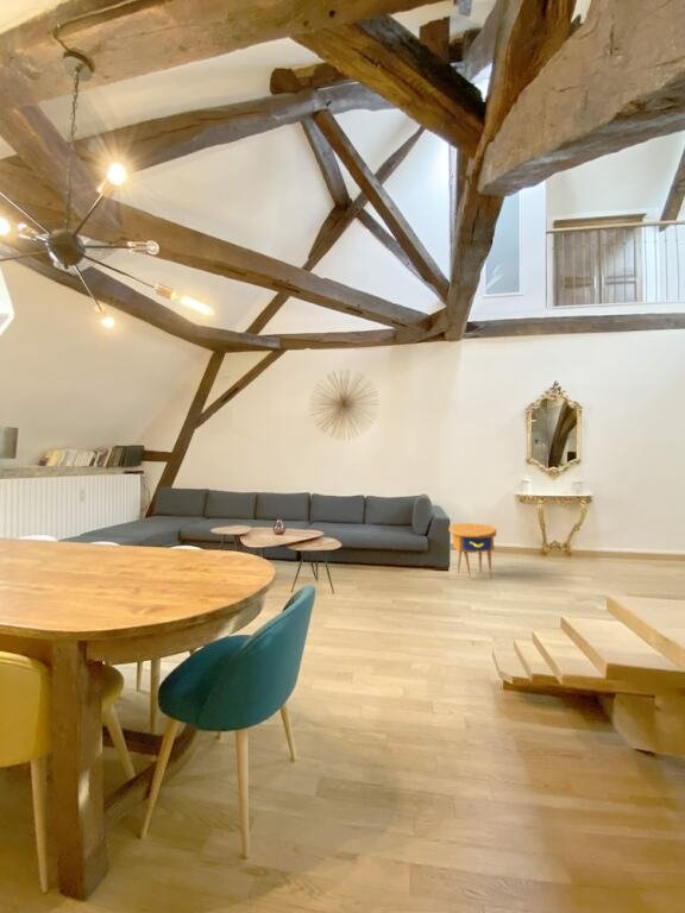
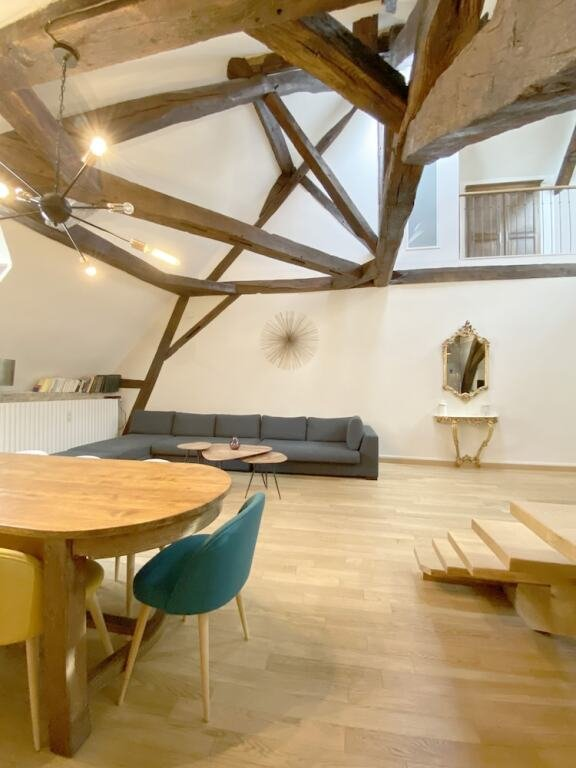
- side table [448,522,497,580]
